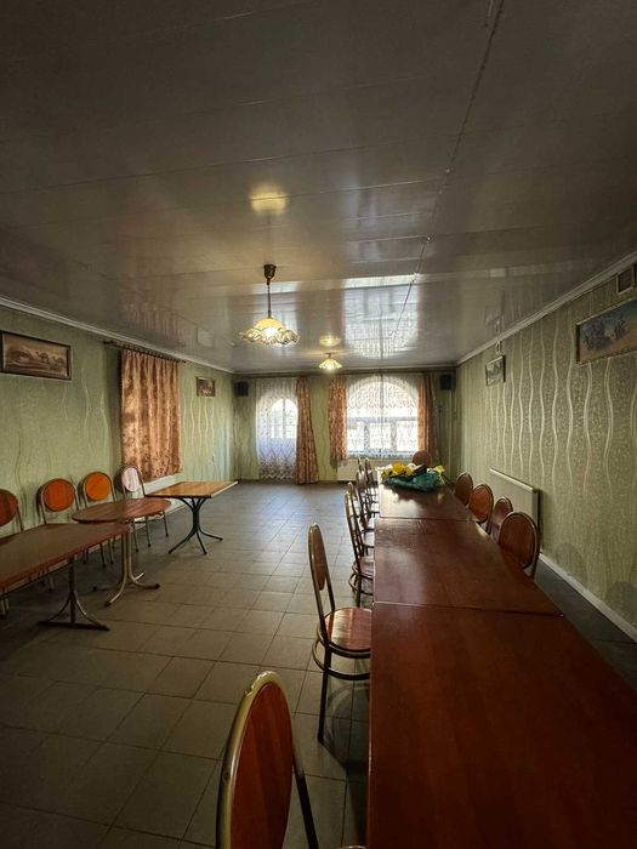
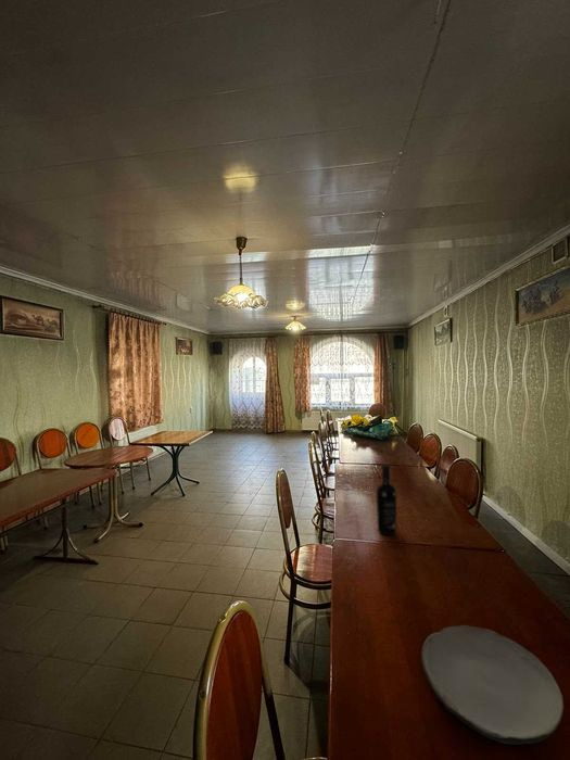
+ plate [420,623,565,746]
+ wine bottle [376,464,397,537]
